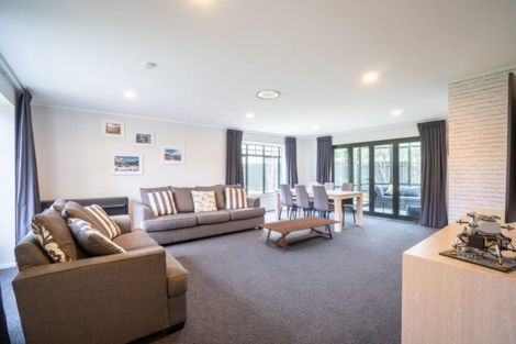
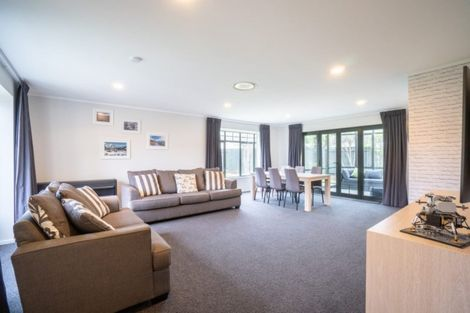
- coffee table [256,215,341,251]
